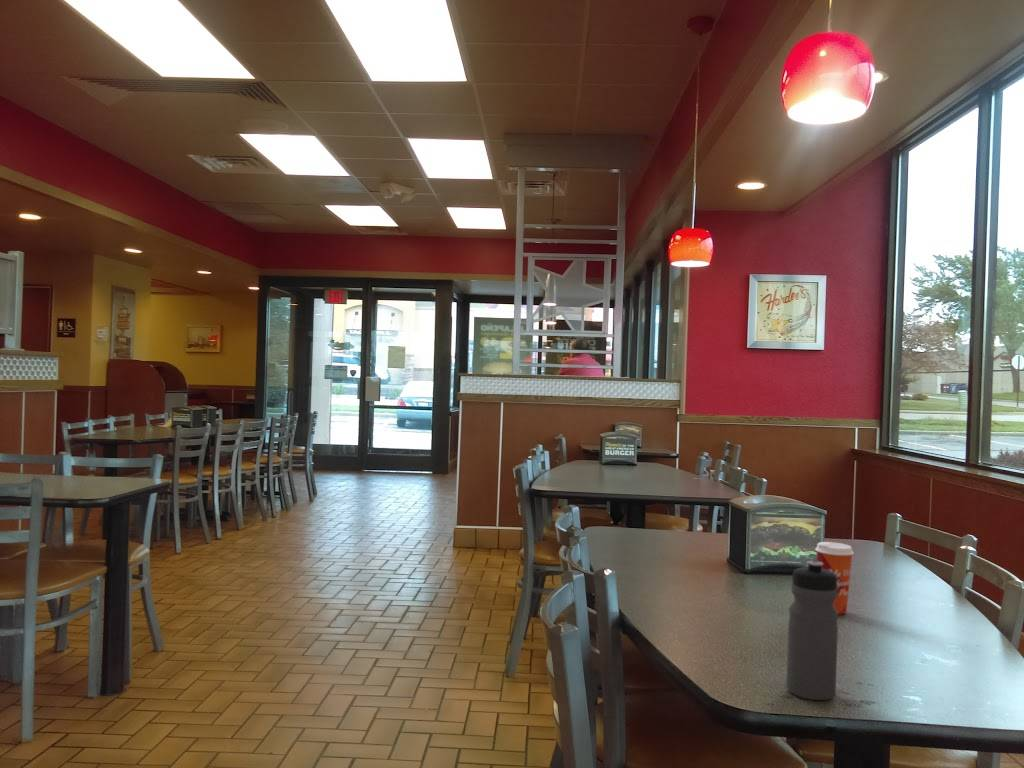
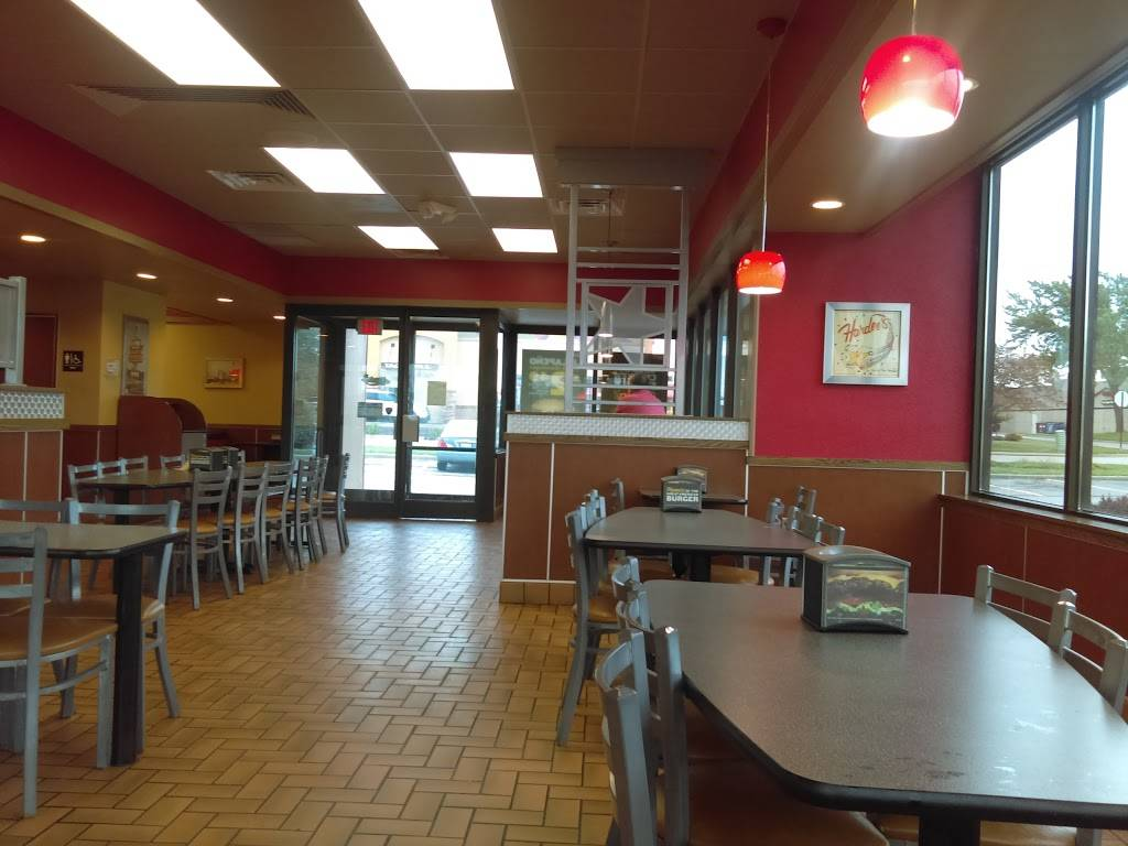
- paper cup [814,541,855,615]
- water bottle [785,560,839,702]
